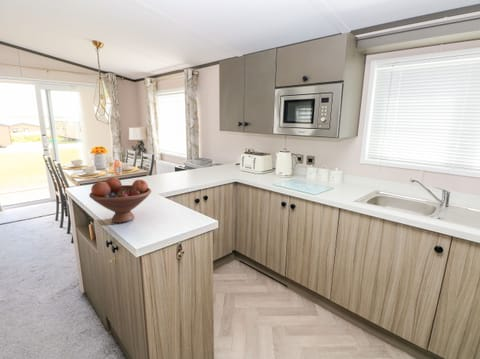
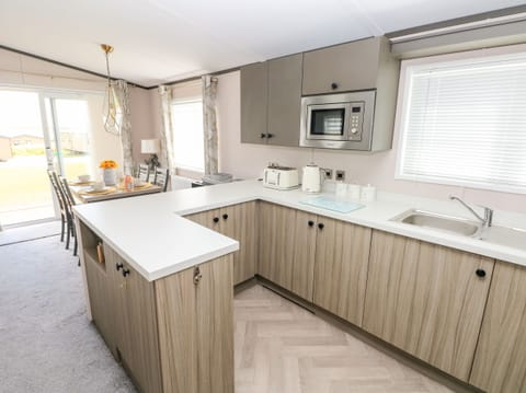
- fruit bowl [88,176,152,224]
